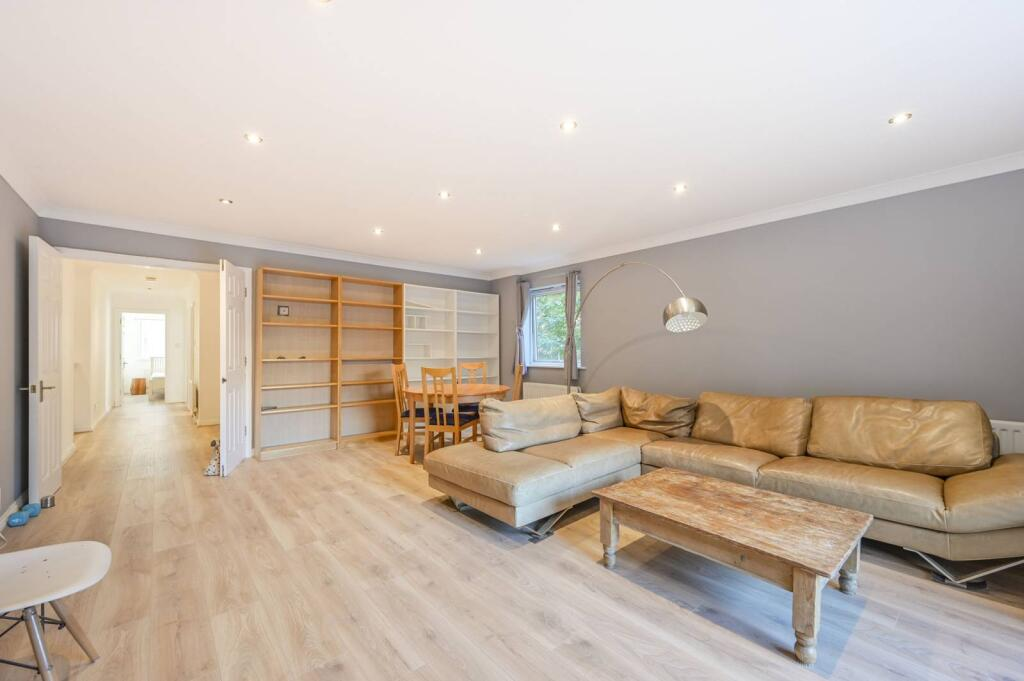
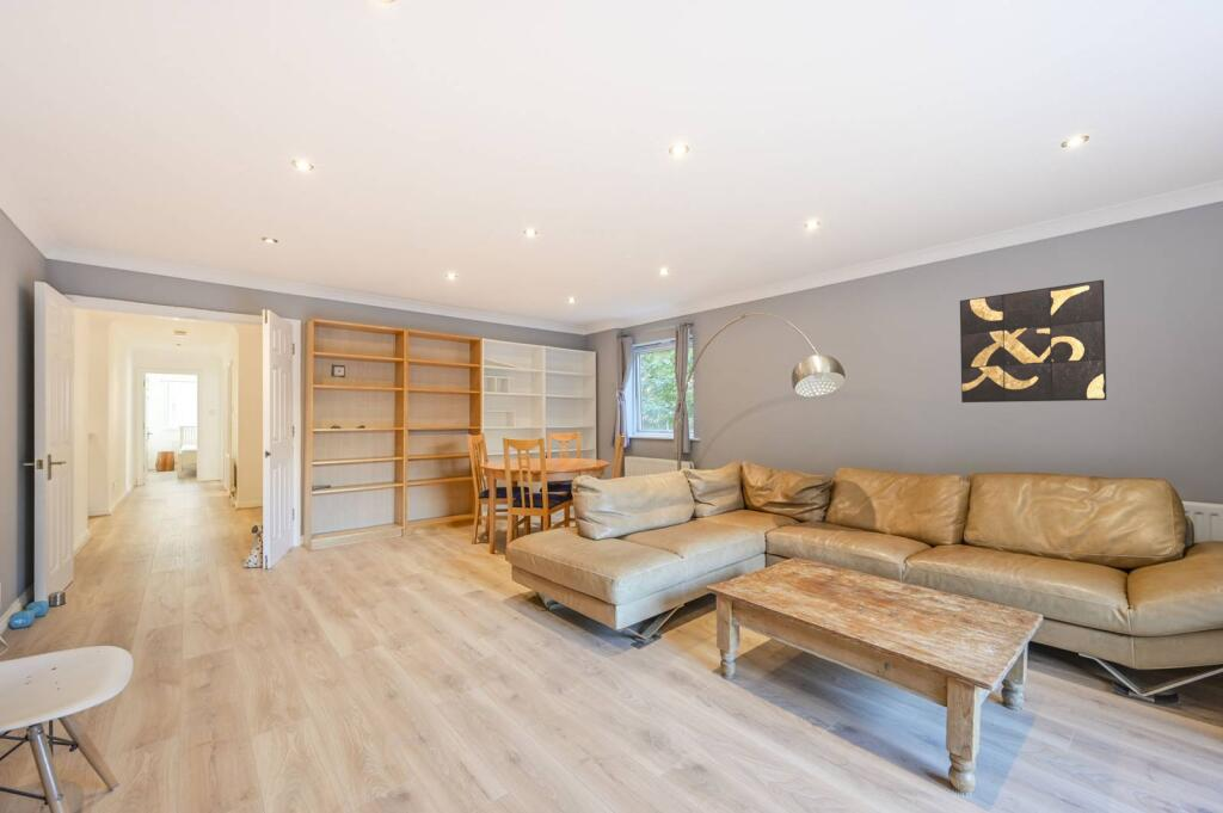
+ wall art [959,278,1107,404]
